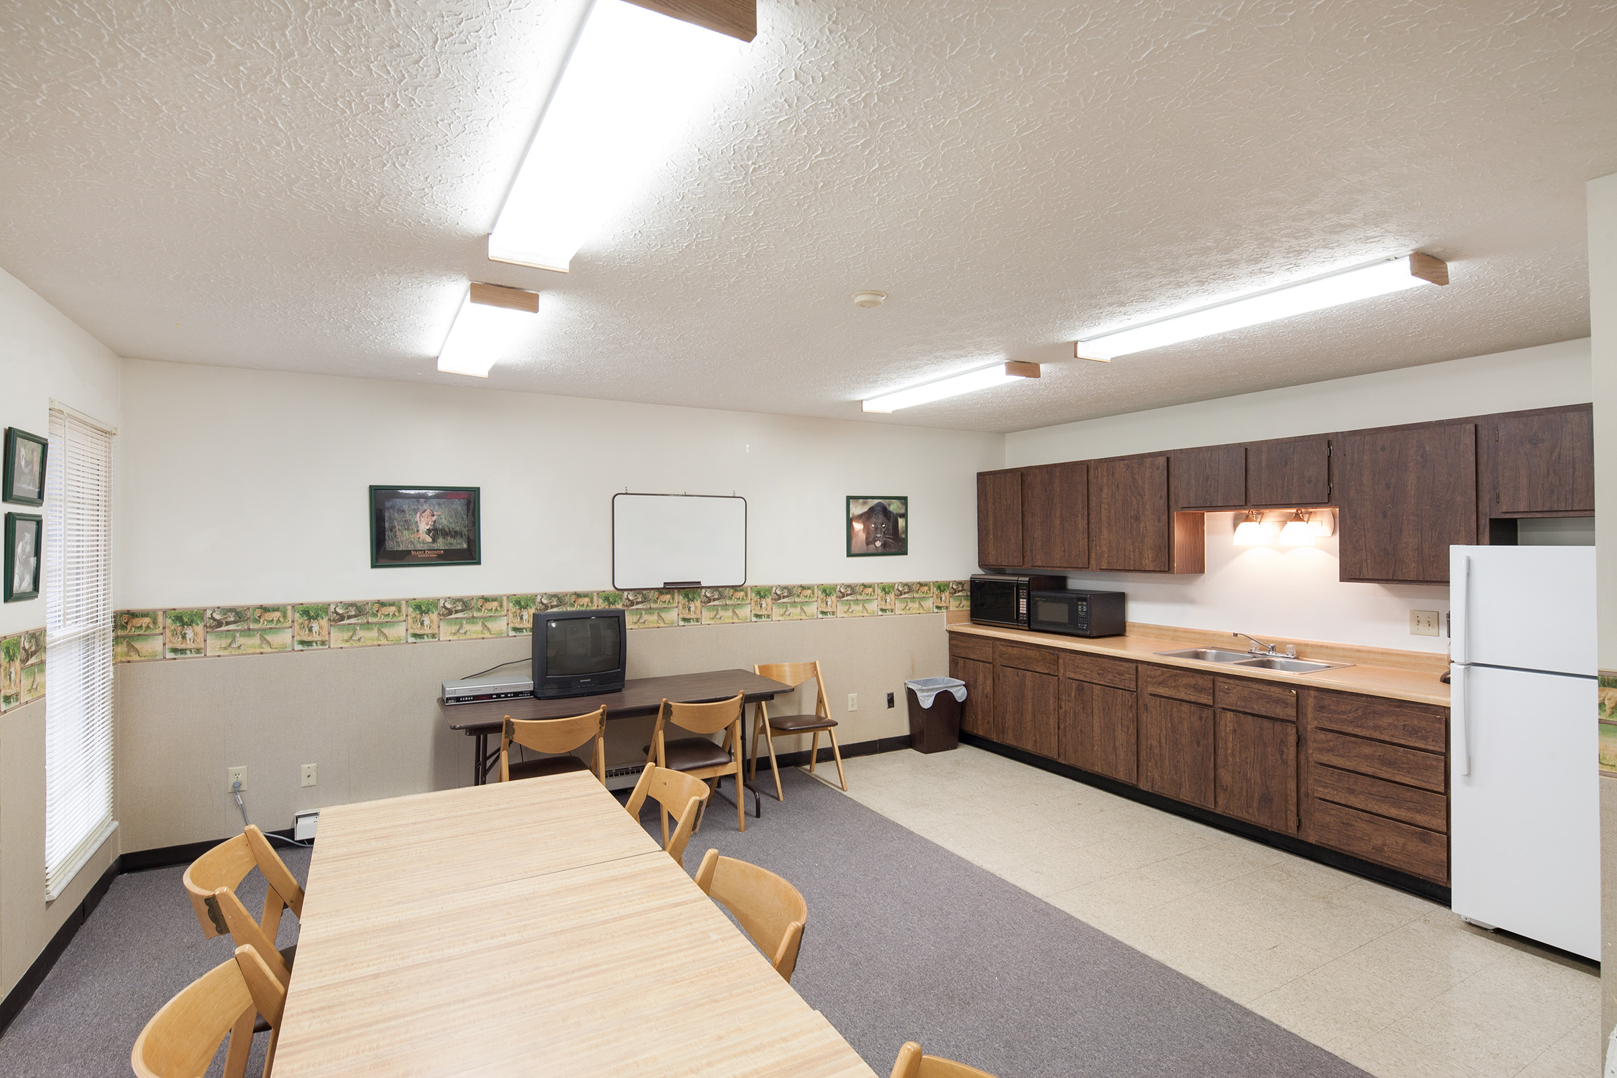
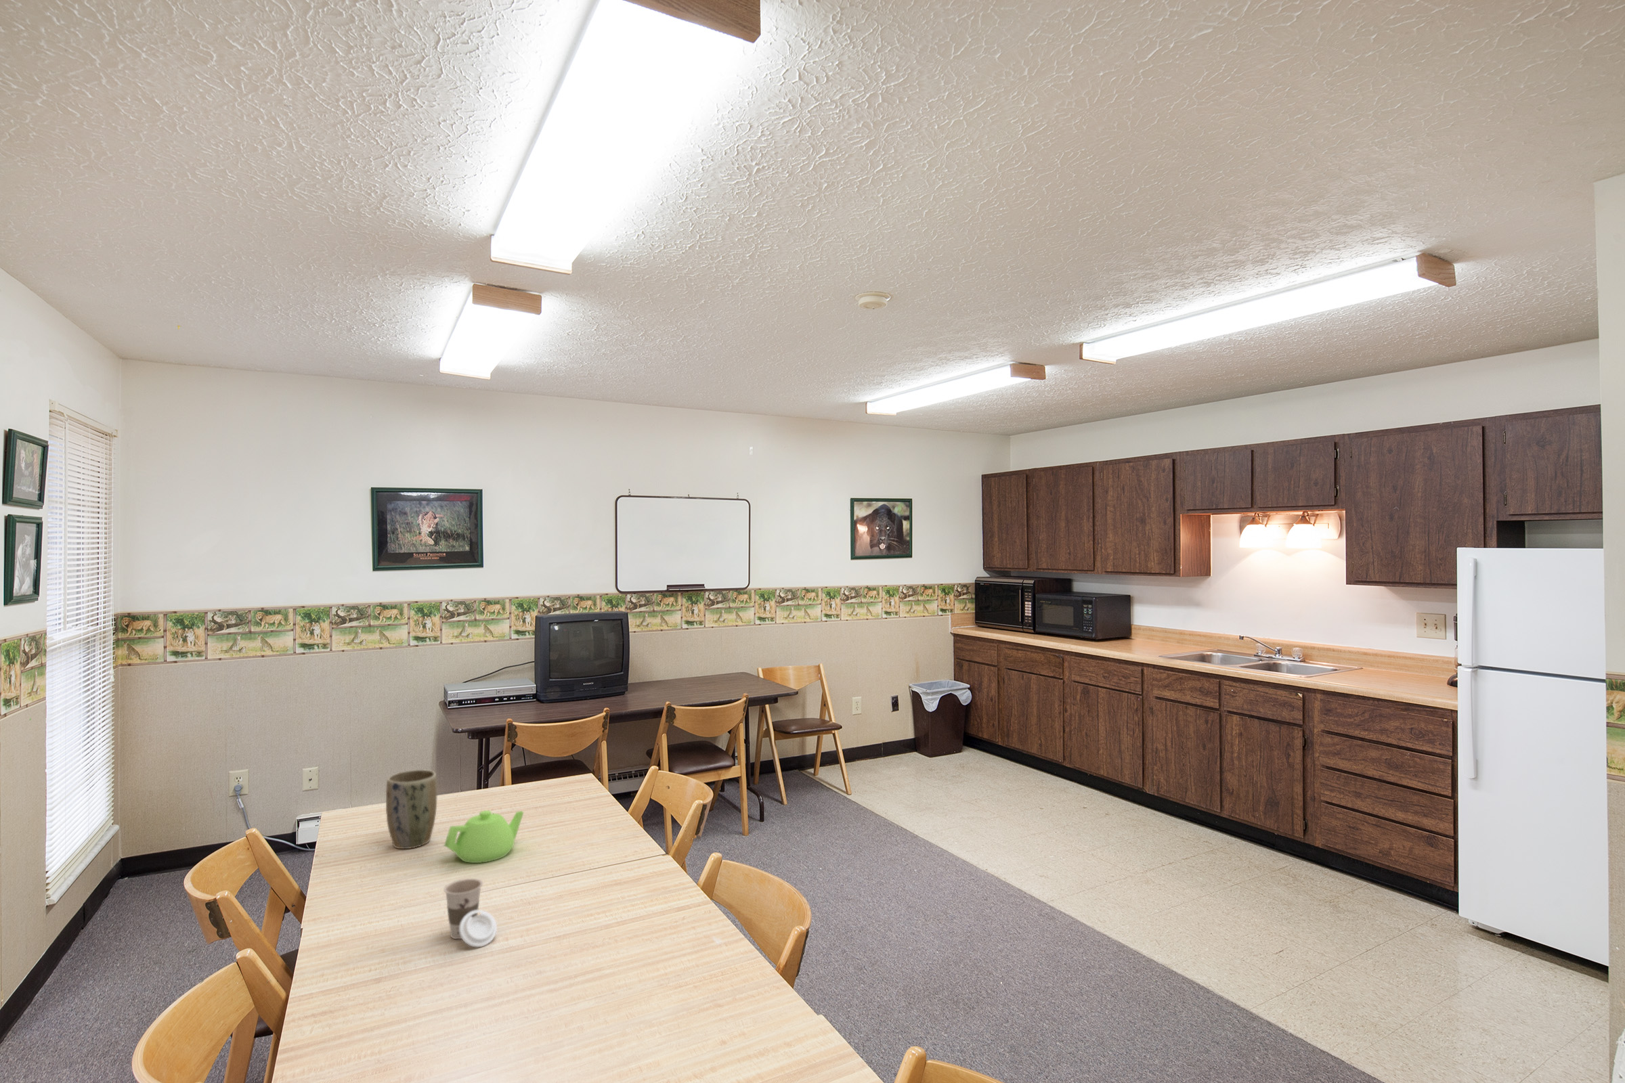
+ plant pot [386,769,438,850]
+ cup [443,878,498,948]
+ teapot [444,810,524,864]
